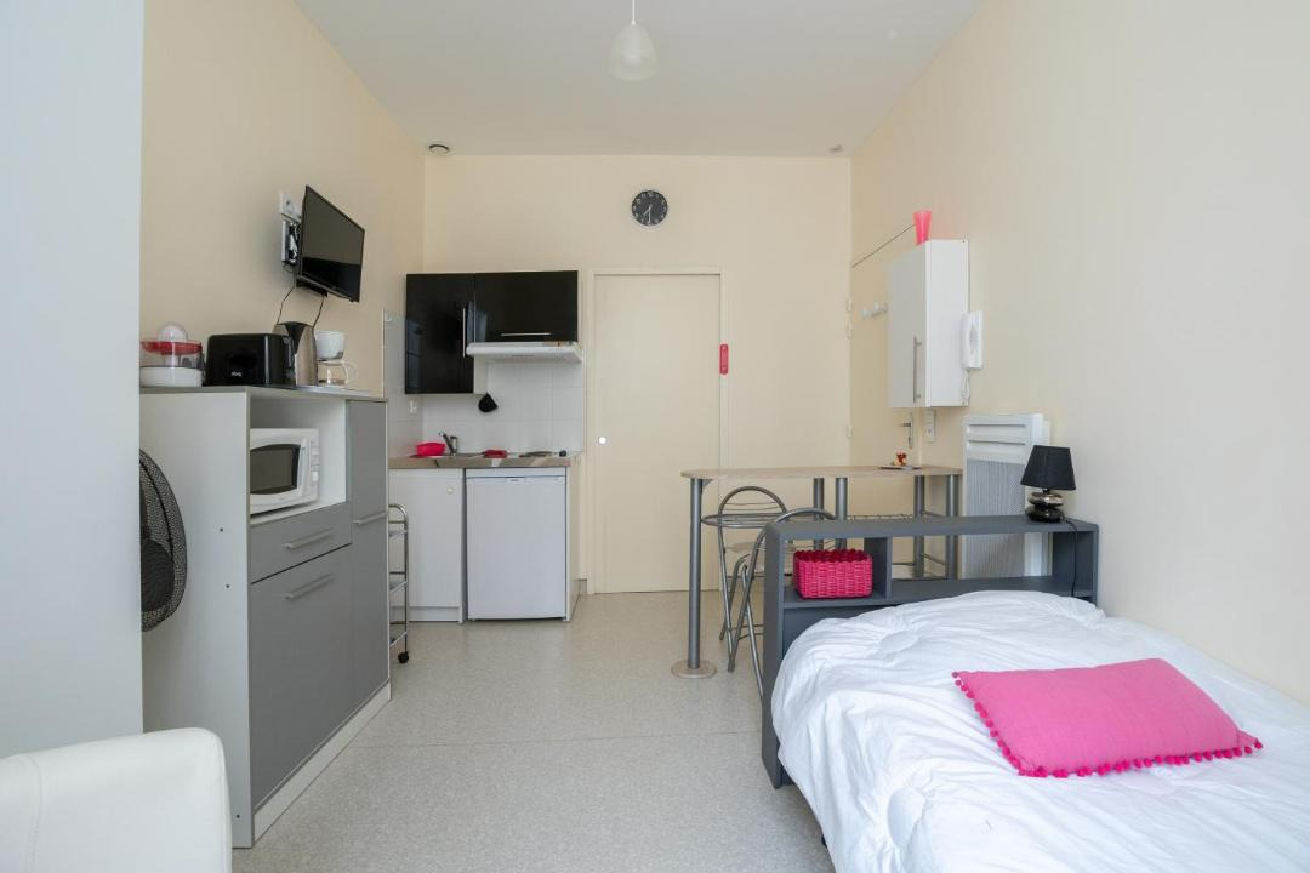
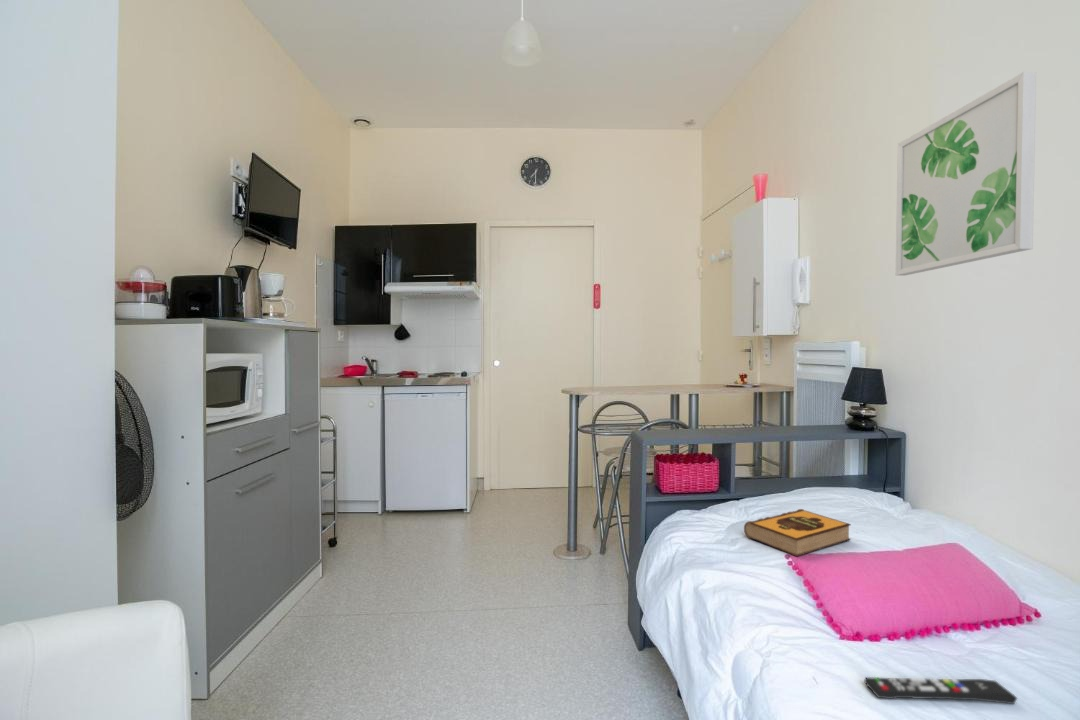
+ remote control [863,676,1018,705]
+ wall art [895,71,1037,277]
+ hardback book [743,508,852,557]
